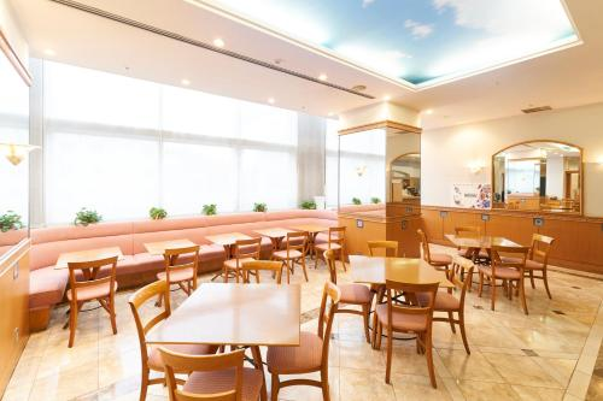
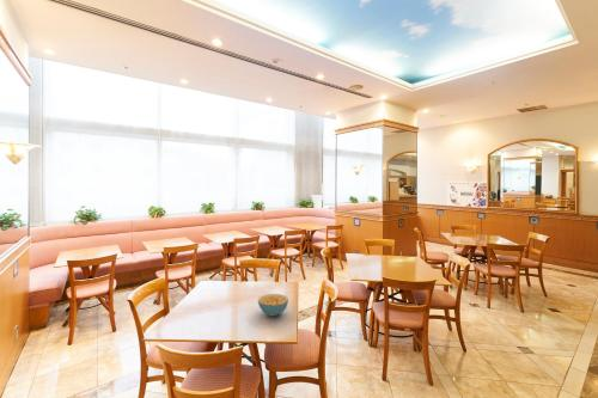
+ cereal bowl [257,293,289,317]
